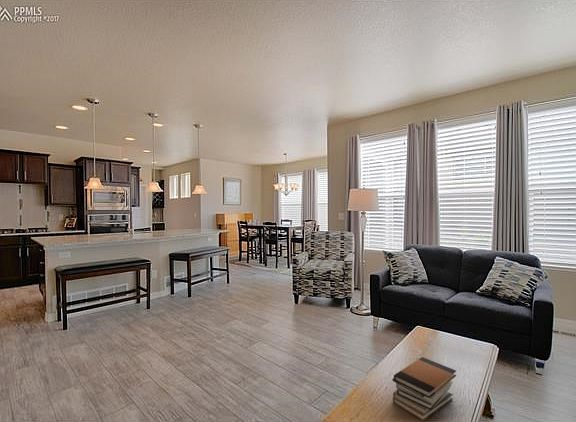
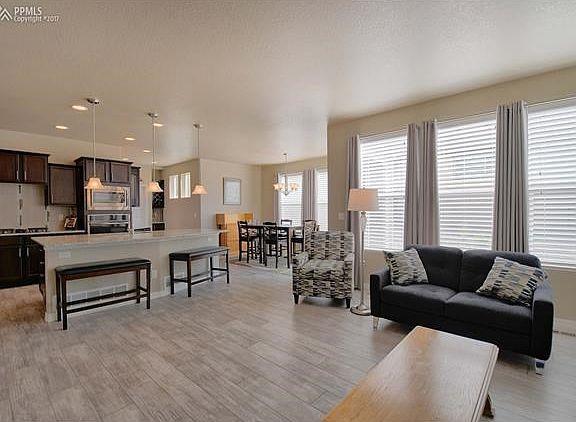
- book stack [391,356,457,422]
